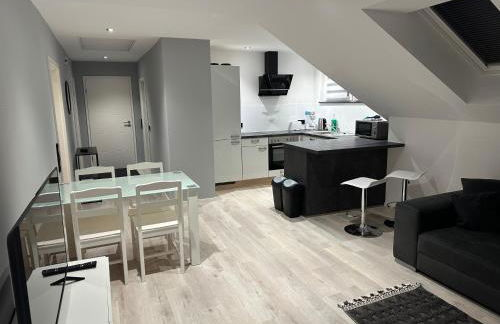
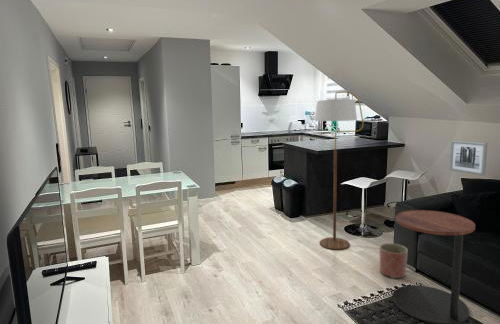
+ wall art [449,140,488,177]
+ floor lamp [314,90,365,251]
+ planter [379,242,409,279]
+ side table [392,209,476,324]
